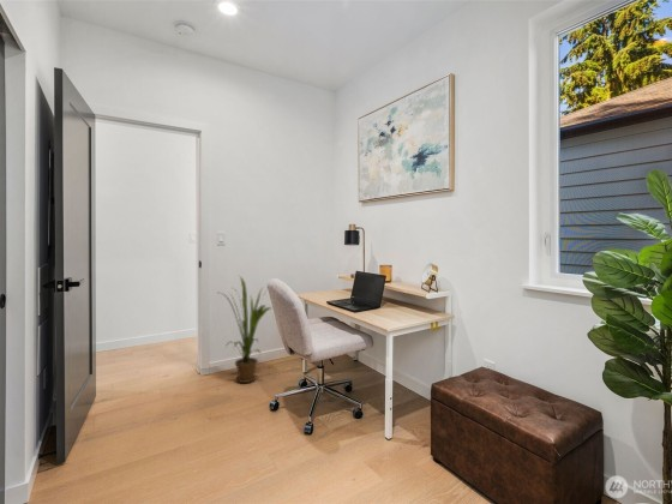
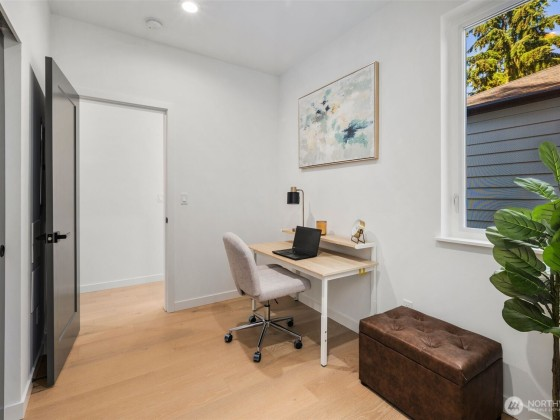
- house plant [218,275,272,384]
